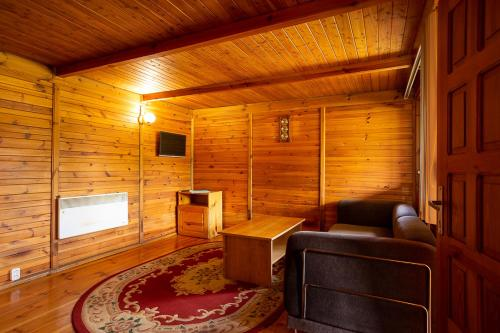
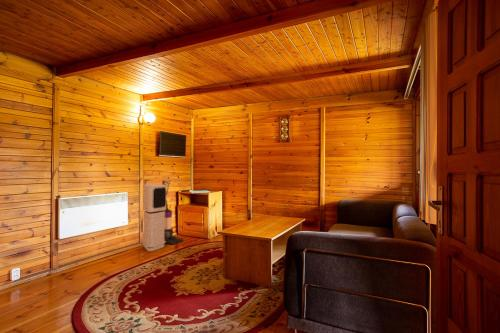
+ air purifier [142,184,167,252]
+ vacuum cleaner [161,179,185,245]
